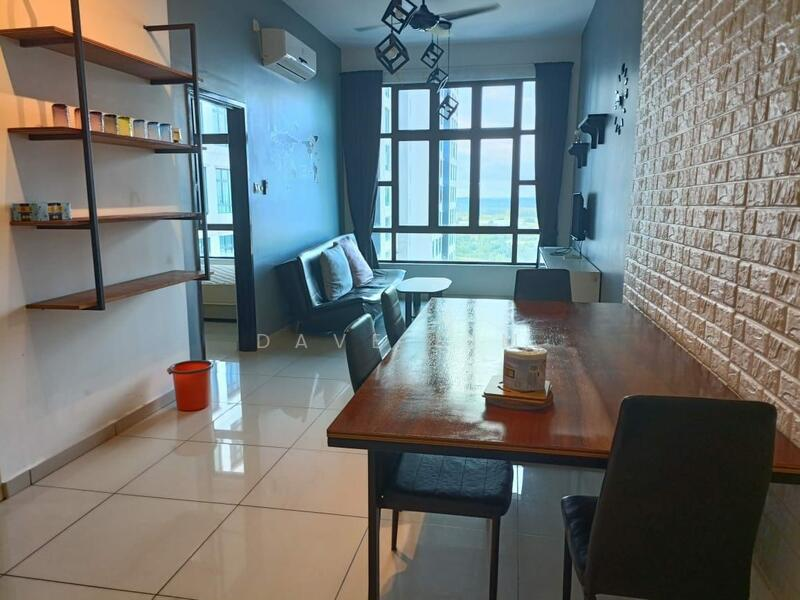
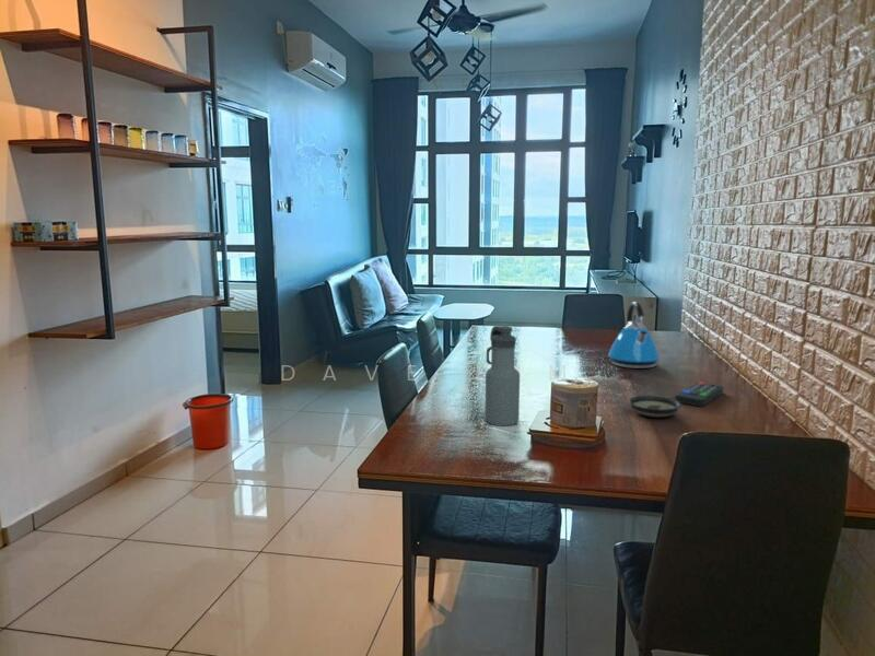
+ water bottle [483,325,521,427]
+ remote control [674,382,724,408]
+ kettle [607,301,661,370]
+ saucer [627,395,682,419]
